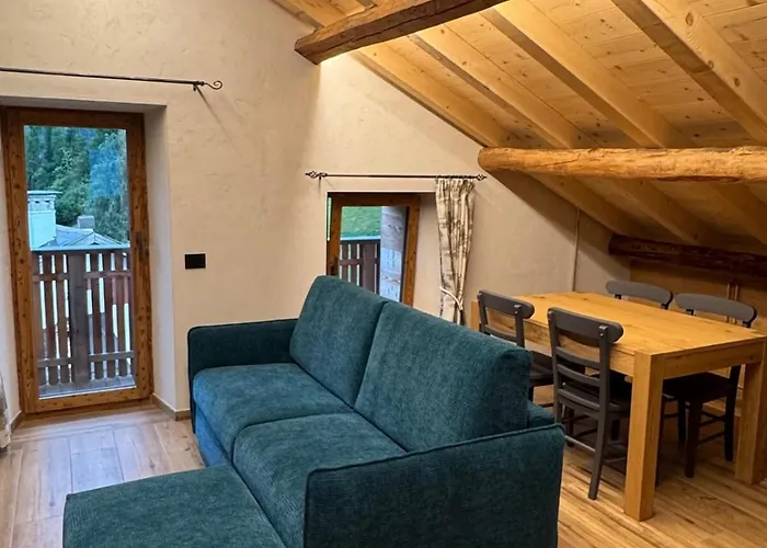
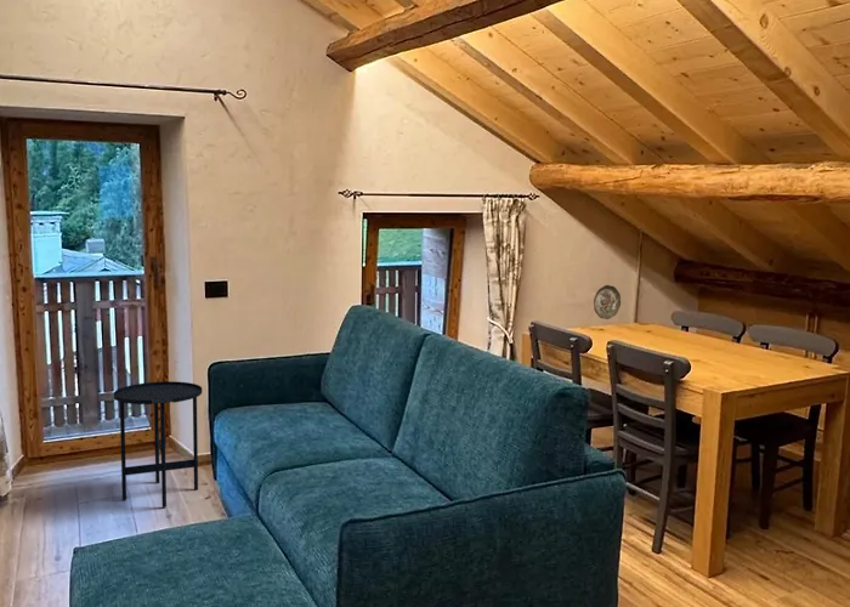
+ side table [113,380,203,509]
+ decorative plate [593,284,622,320]
